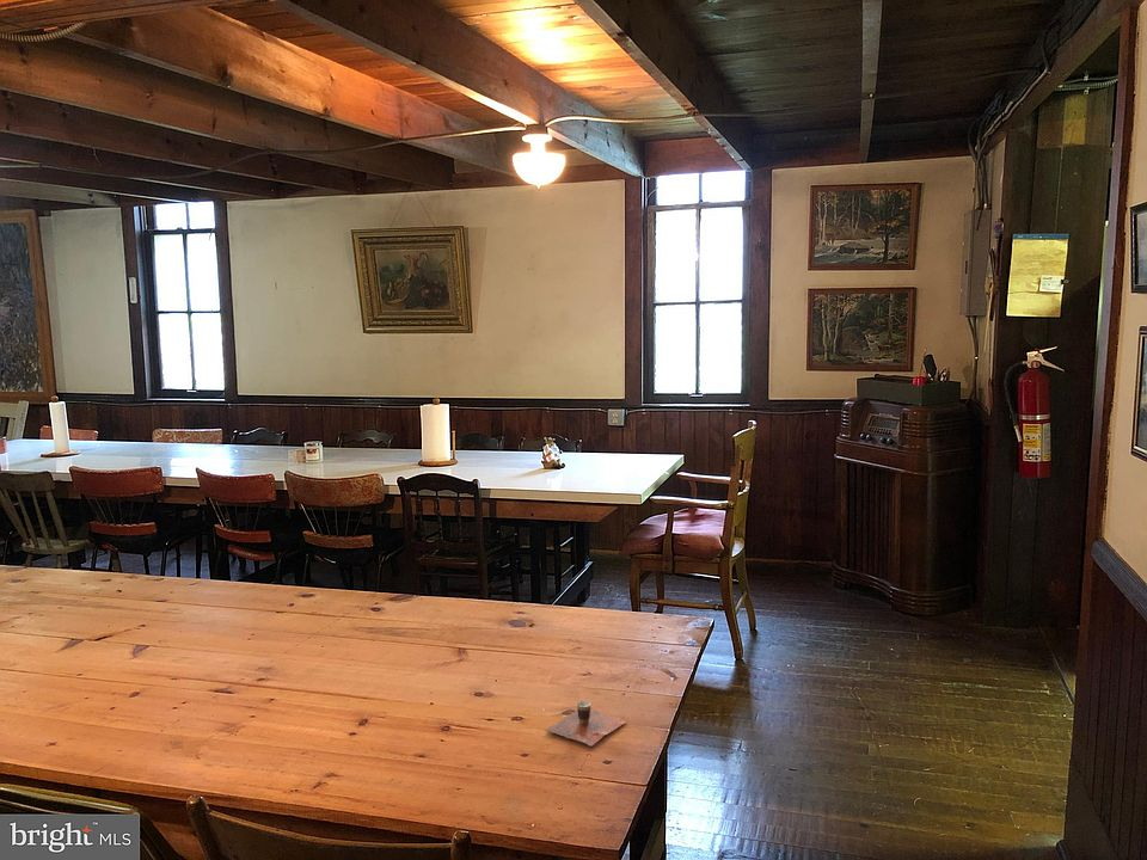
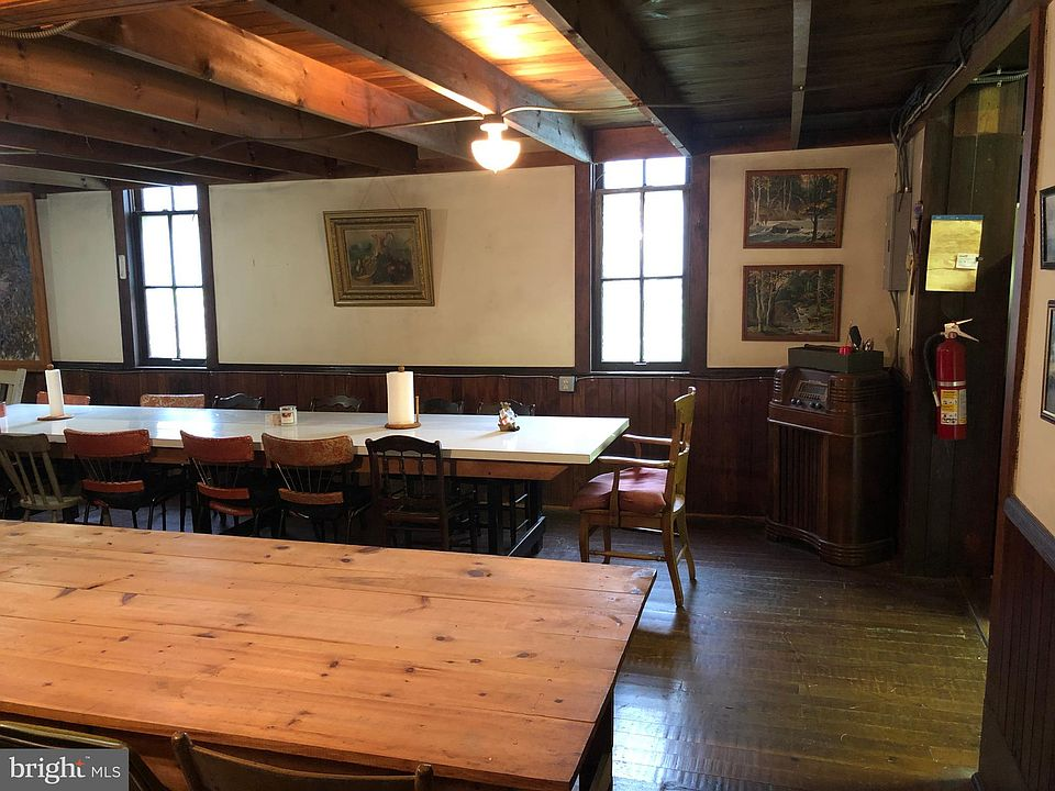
- cup [545,700,627,748]
